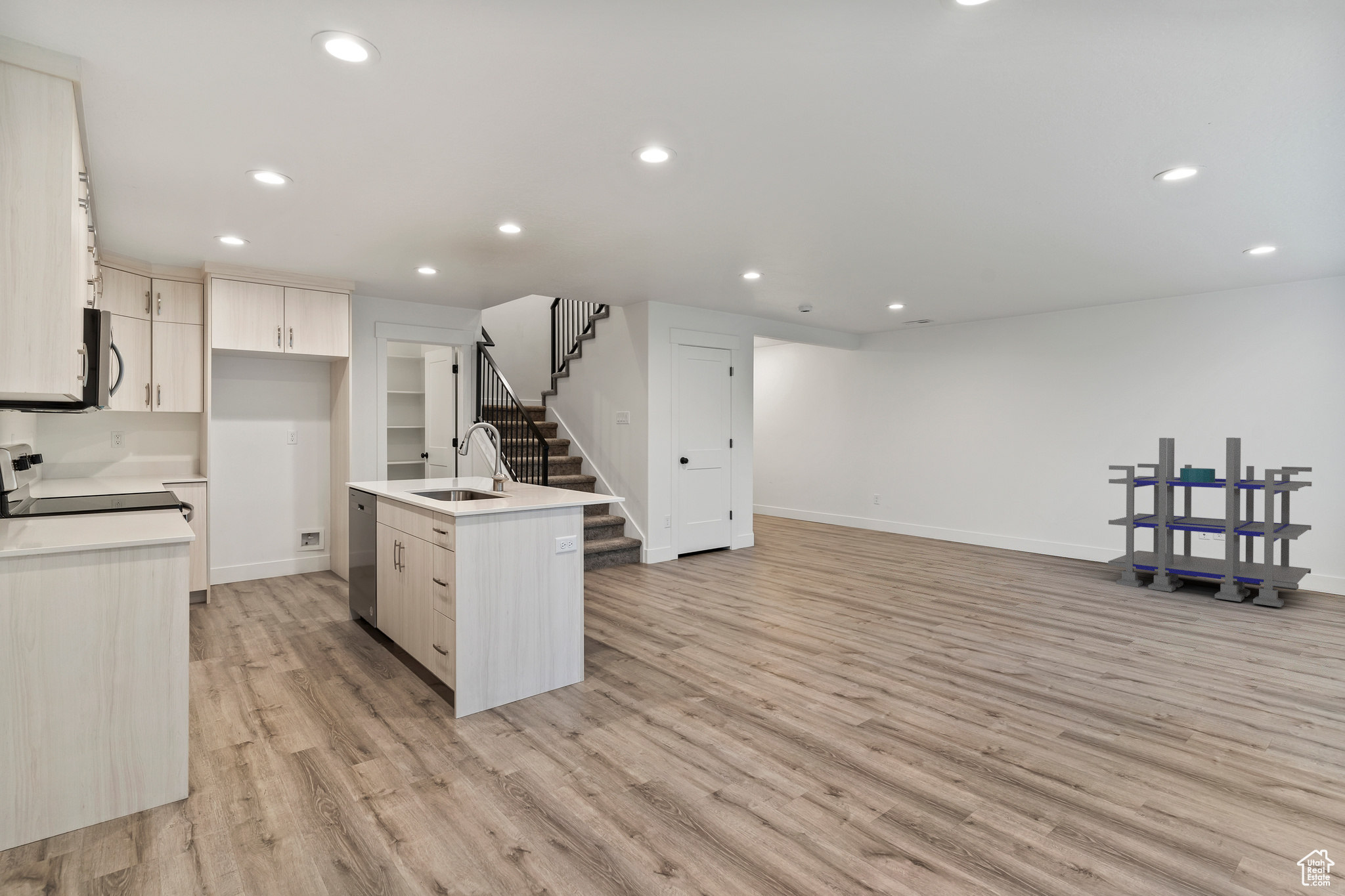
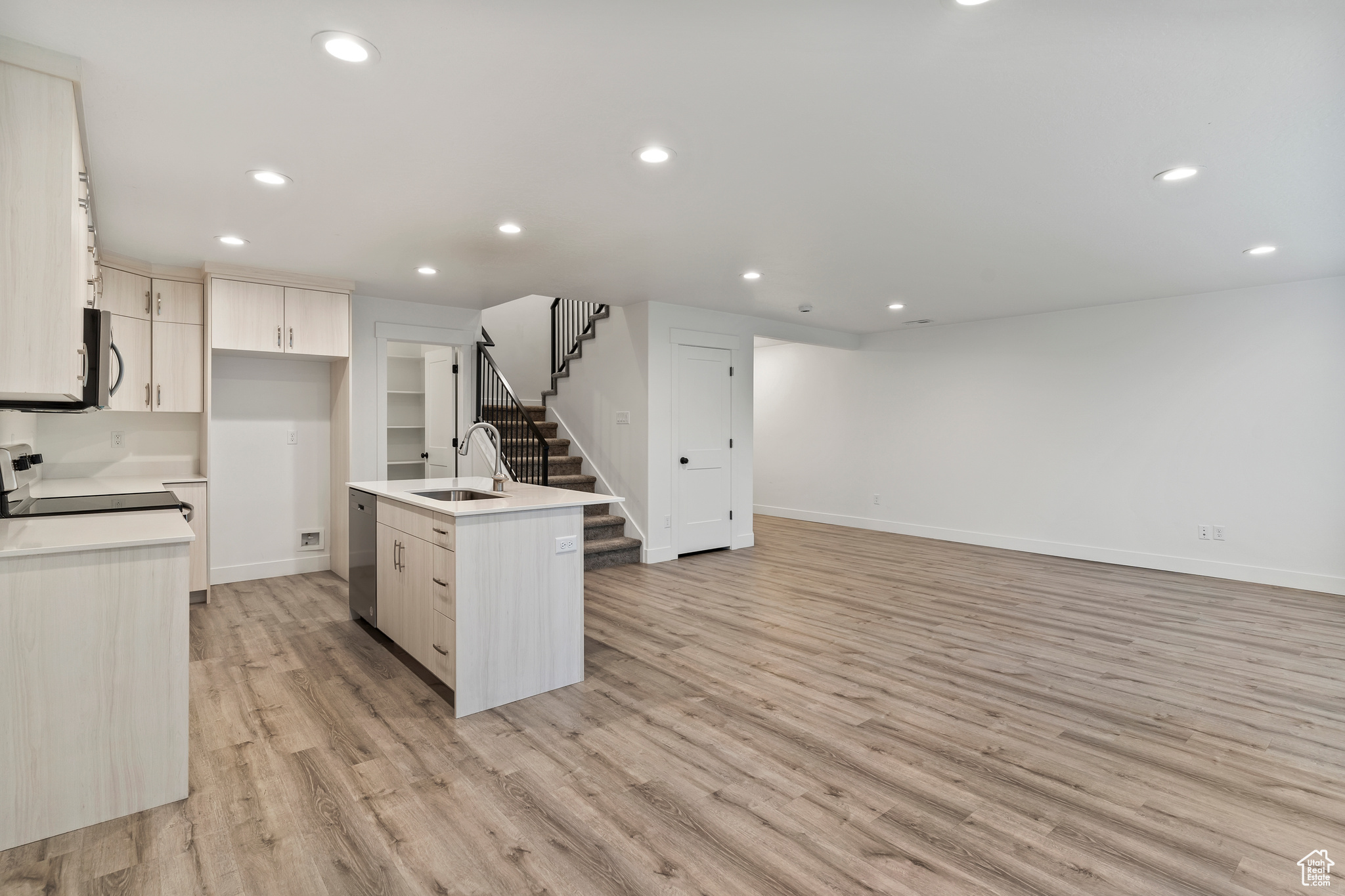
- shelving unit [1107,437,1313,608]
